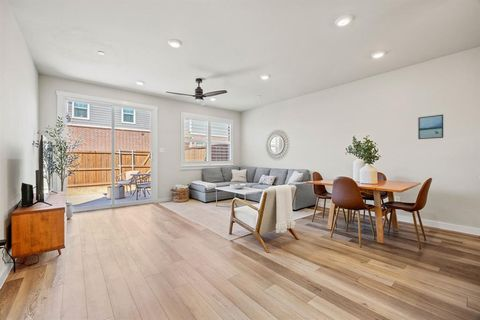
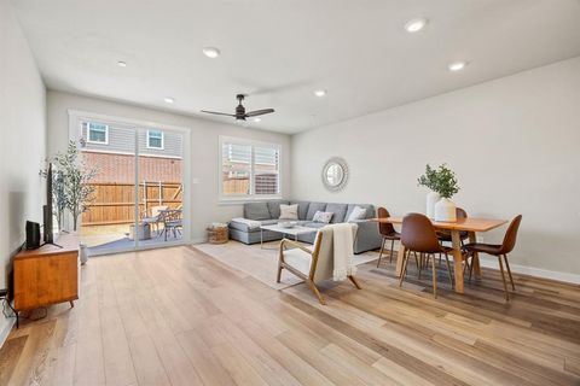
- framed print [417,114,444,140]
